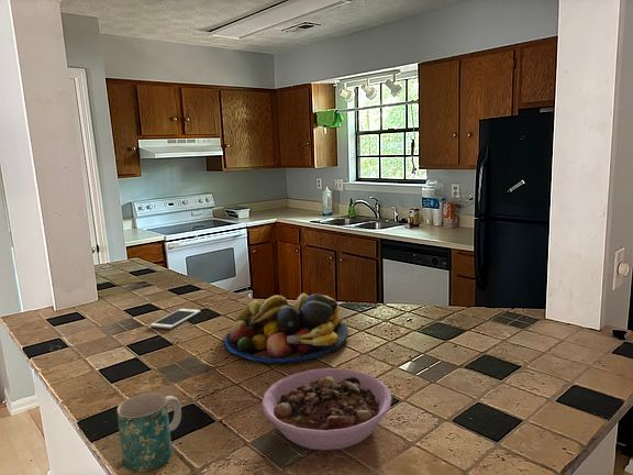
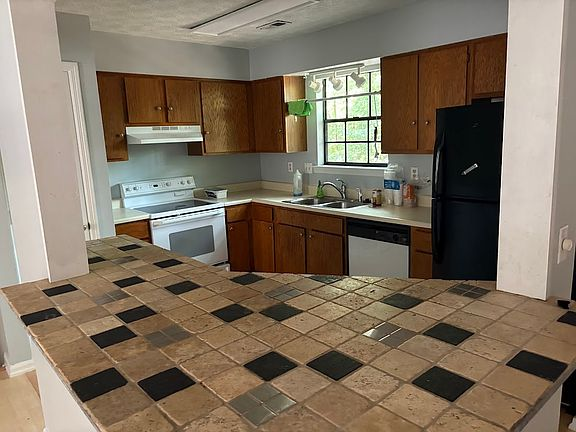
- bowl [262,367,392,451]
- fruit bowl [224,292,349,364]
- mug [115,393,182,473]
- cell phone [149,308,201,330]
